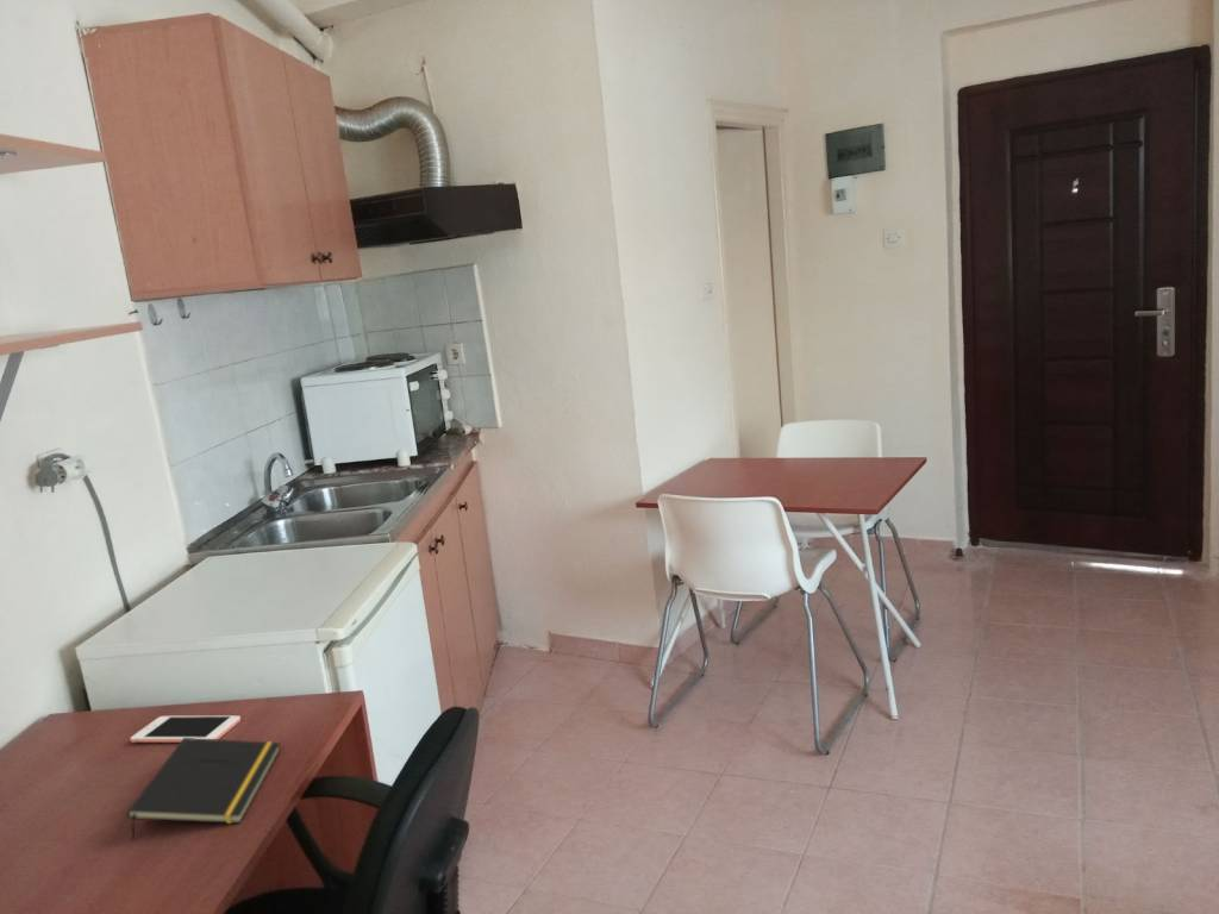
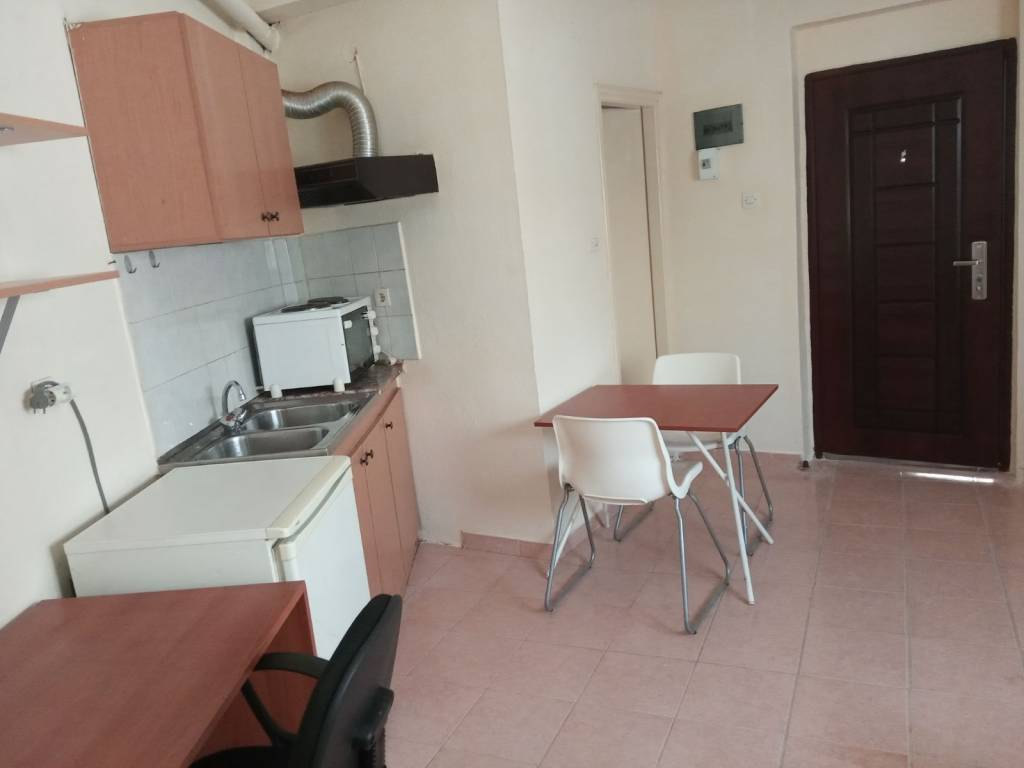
- notepad [126,738,281,841]
- cell phone [129,715,242,744]
